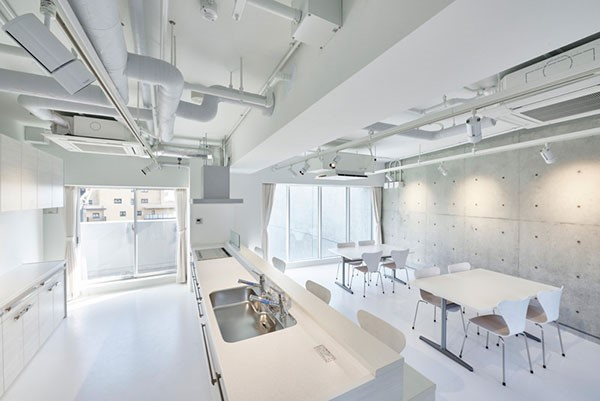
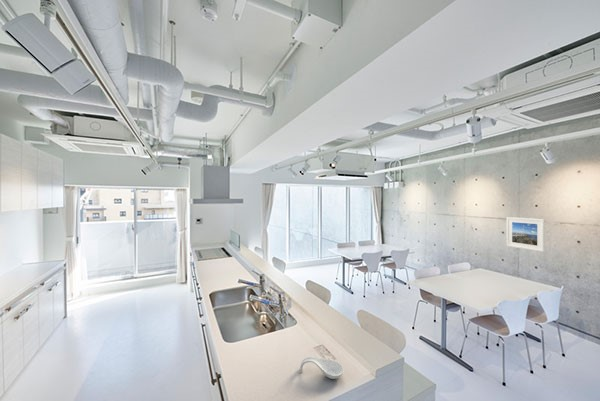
+ spoon rest [298,356,345,380]
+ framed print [506,216,545,253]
